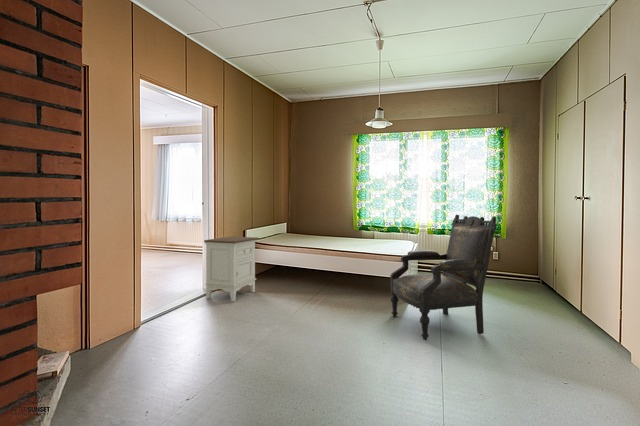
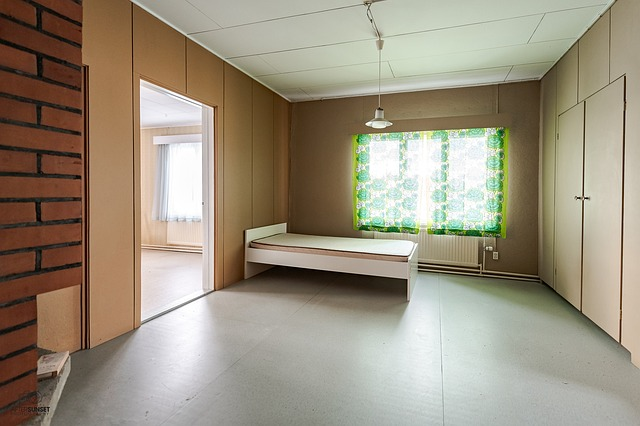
- armchair [389,214,498,341]
- nightstand [203,236,260,302]
